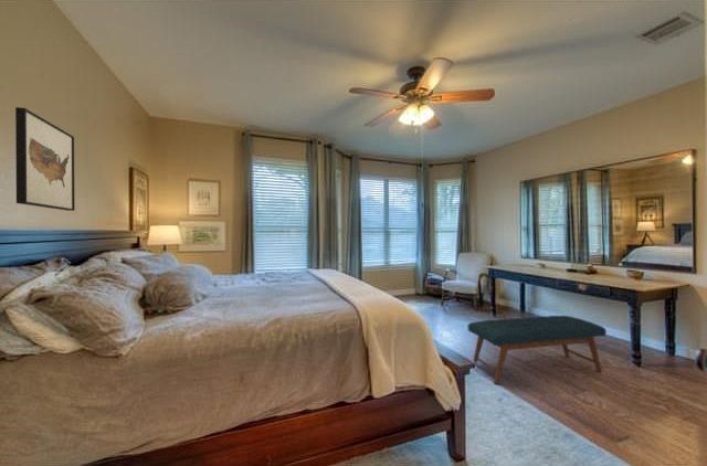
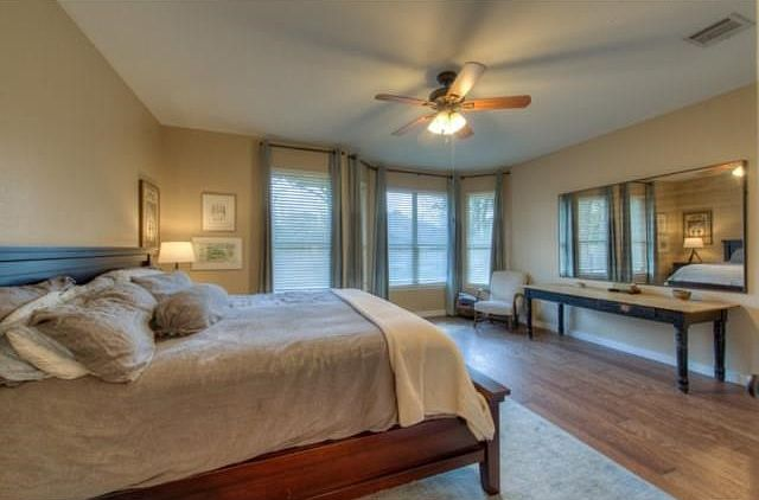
- bench [467,315,608,385]
- wall art [14,106,76,212]
